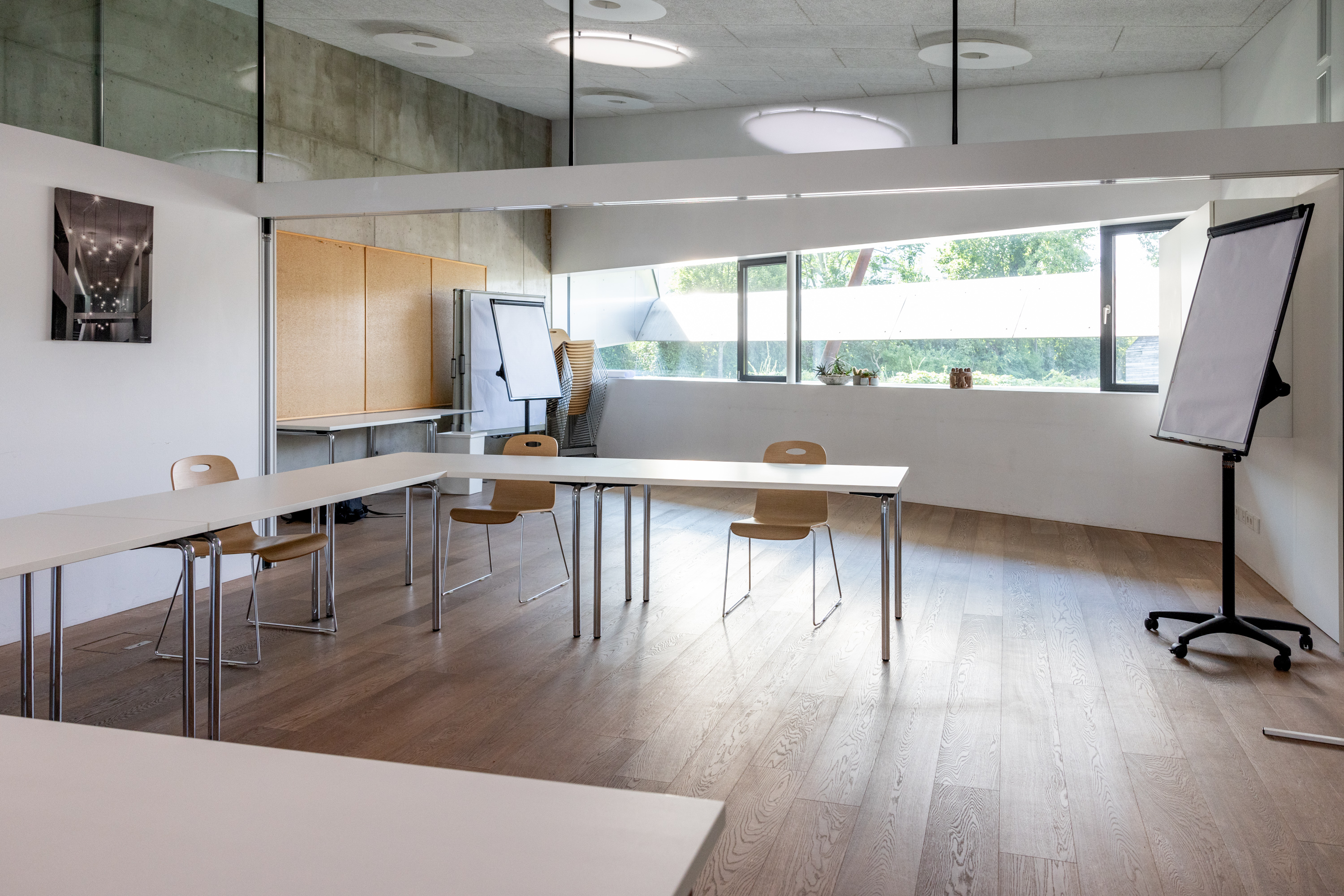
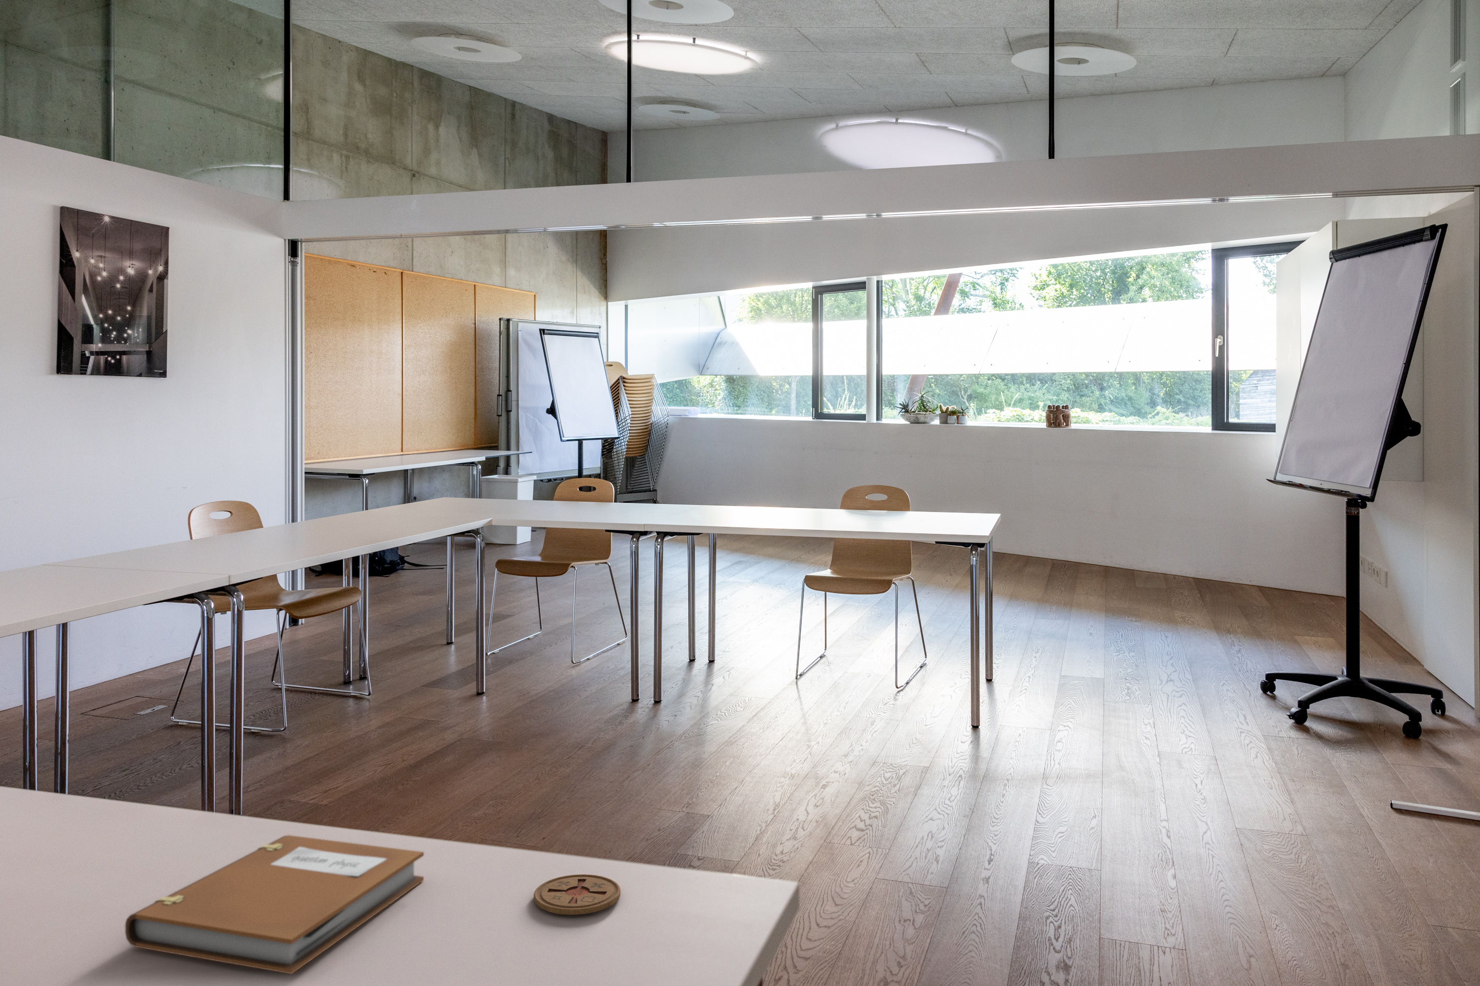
+ coaster [533,874,621,916]
+ notebook [124,835,424,975]
